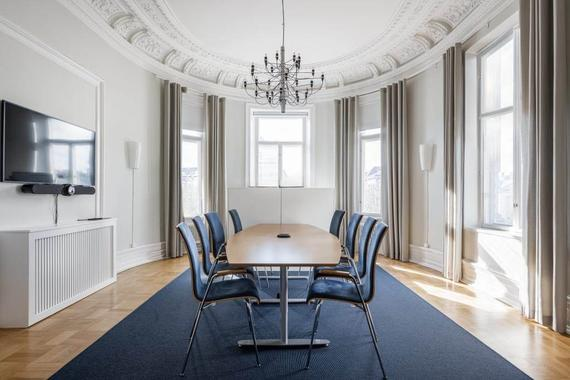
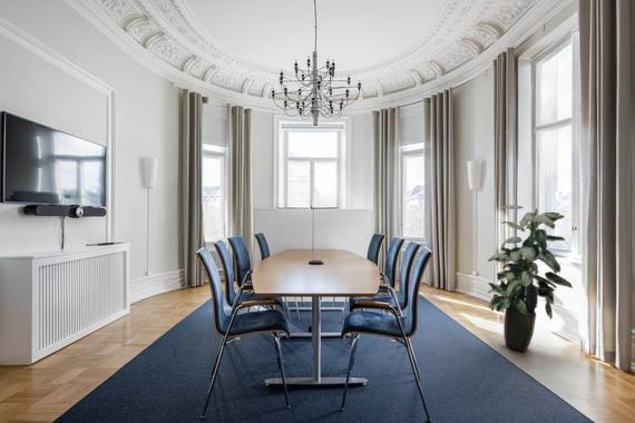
+ indoor plant [487,204,574,353]
